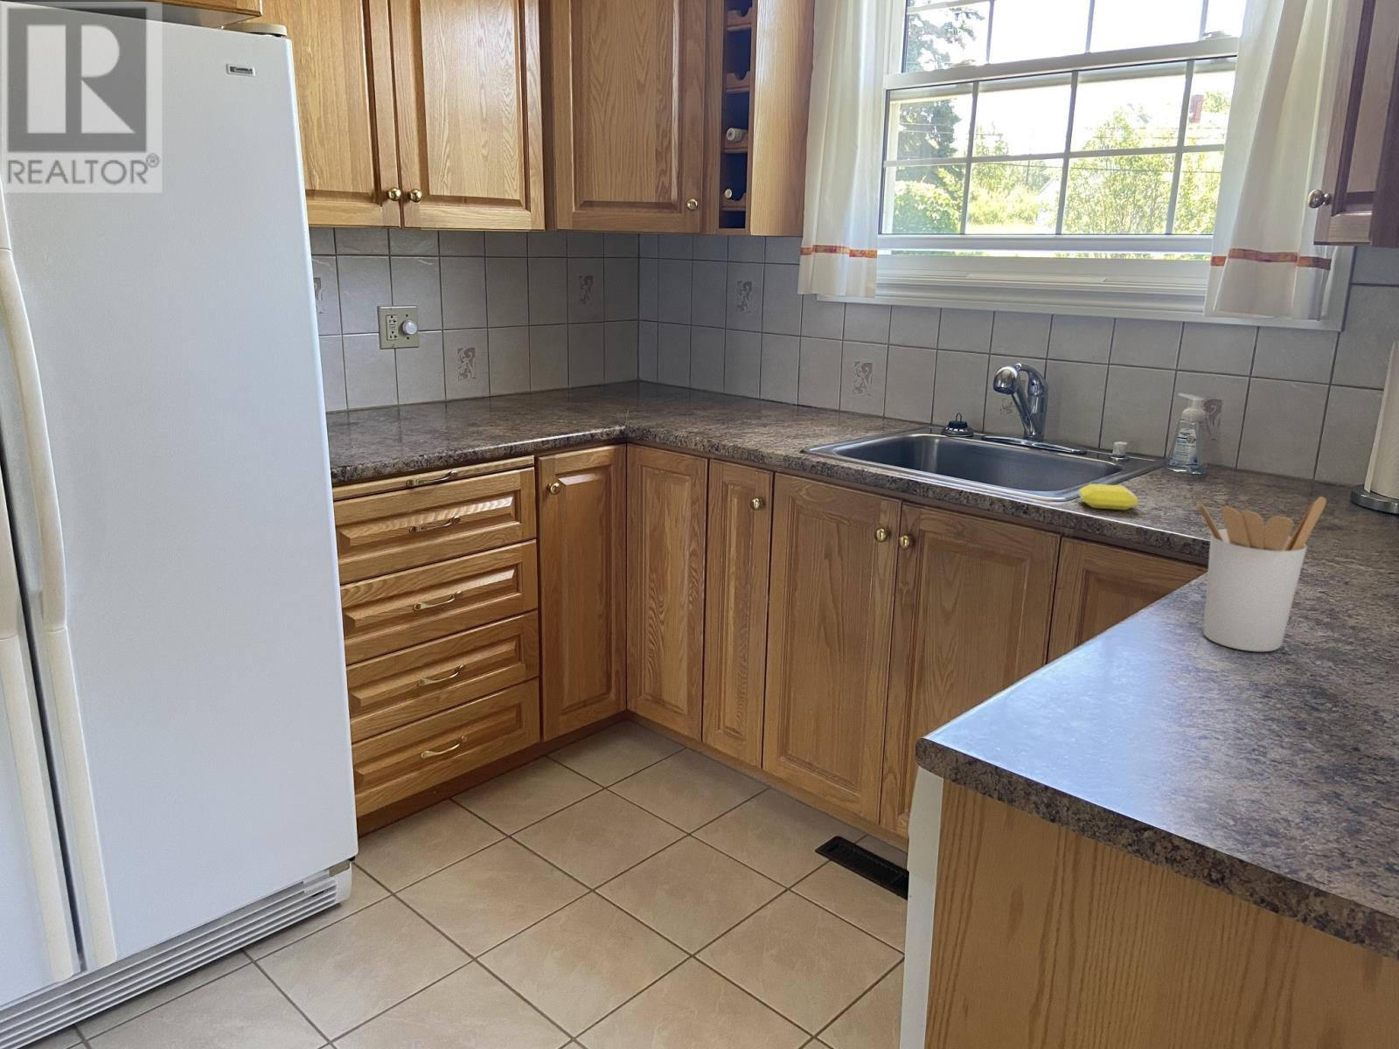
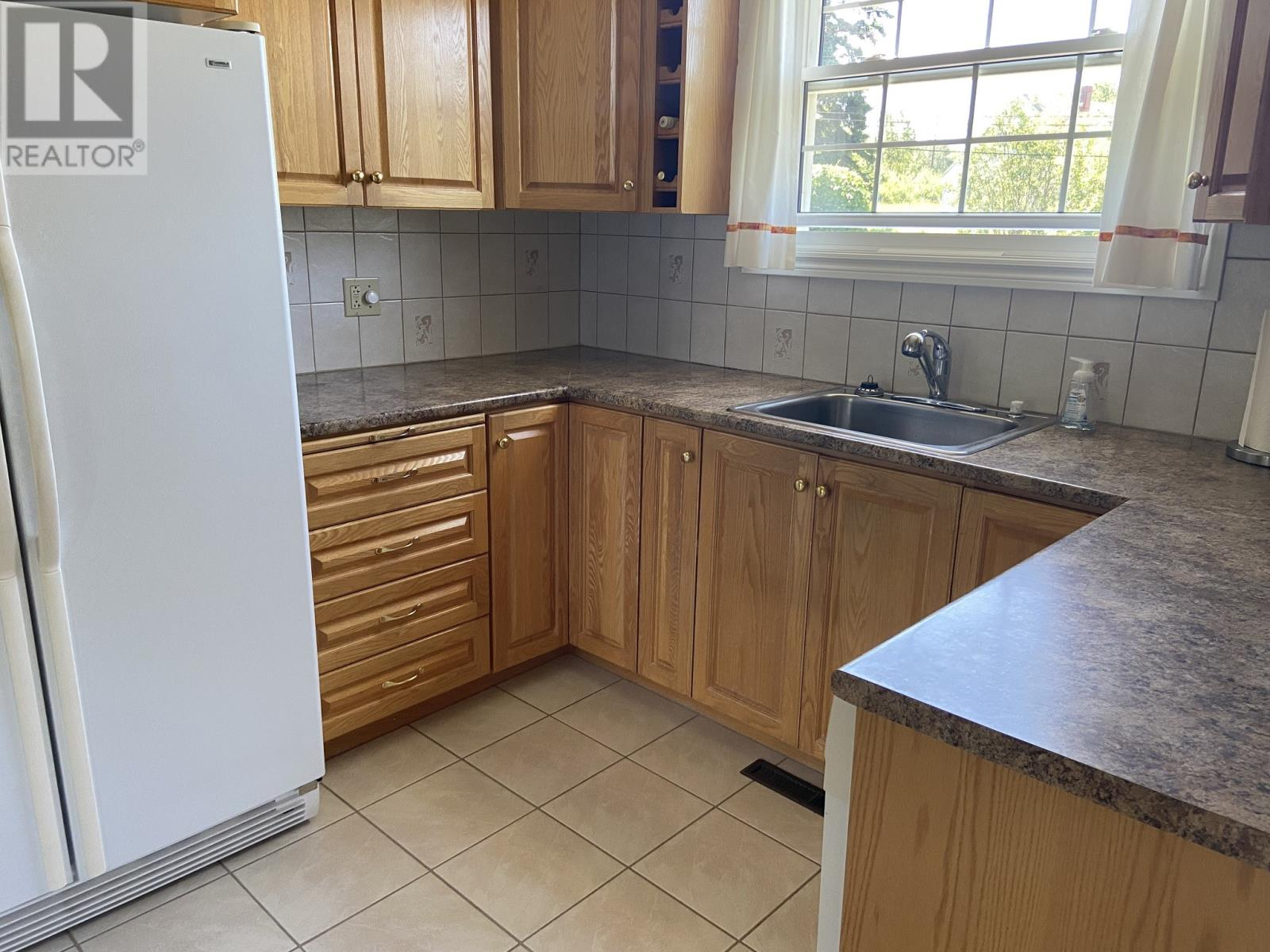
- soap bar [1077,483,1139,510]
- utensil holder [1195,496,1327,652]
